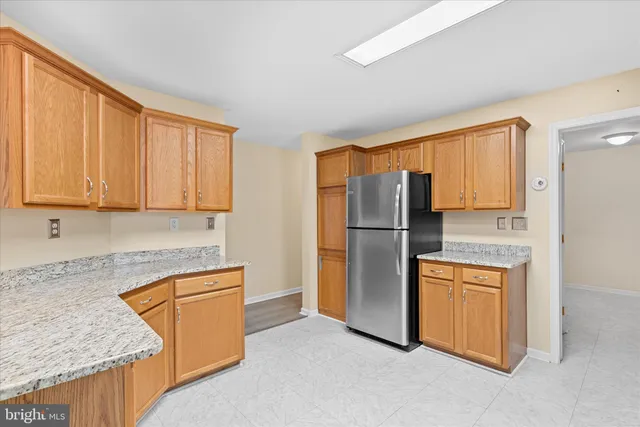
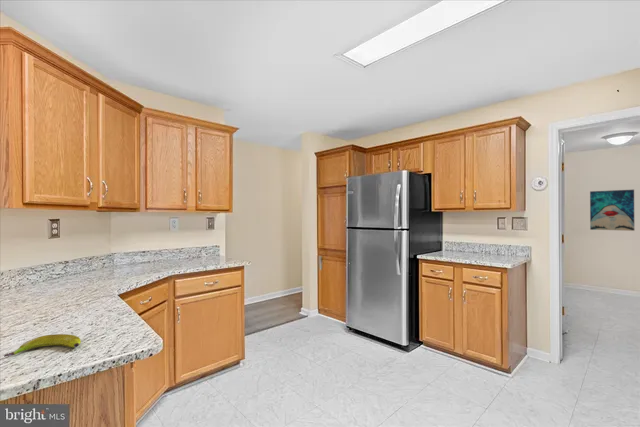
+ wall art [589,189,635,232]
+ banana [3,333,82,358]
